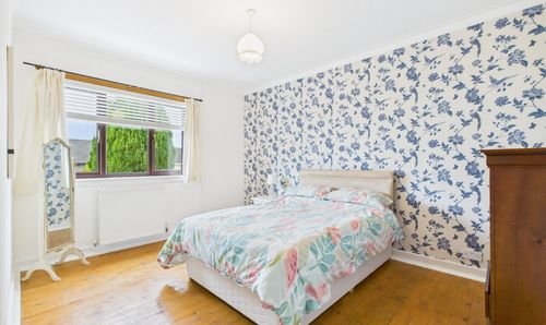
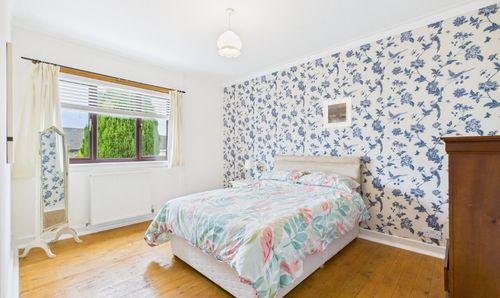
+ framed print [322,96,353,129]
